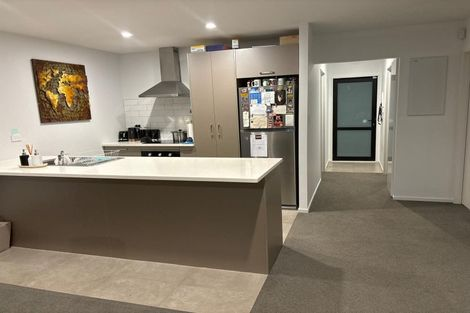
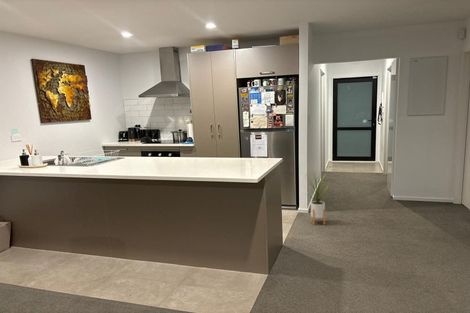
+ house plant [303,171,333,226]
